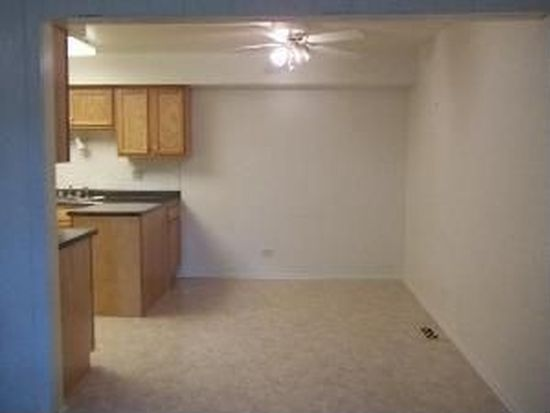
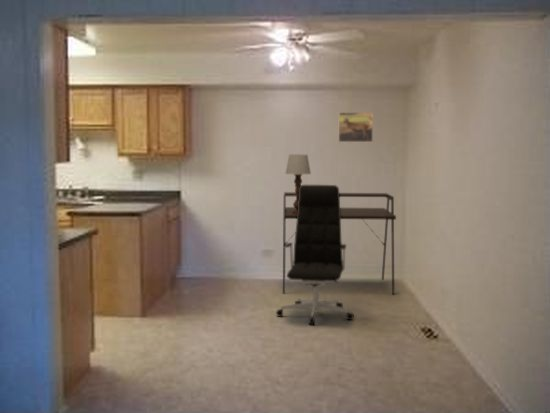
+ desk [282,191,397,296]
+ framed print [338,111,374,143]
+ table lamp [284,153,312,214]
+ office chair [275,184,355,326]
